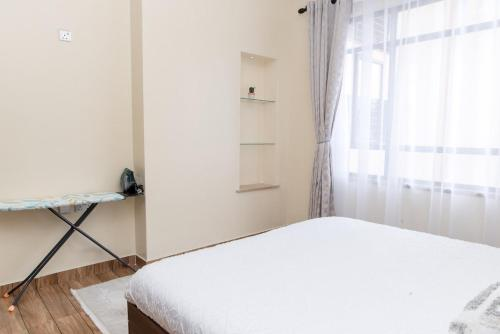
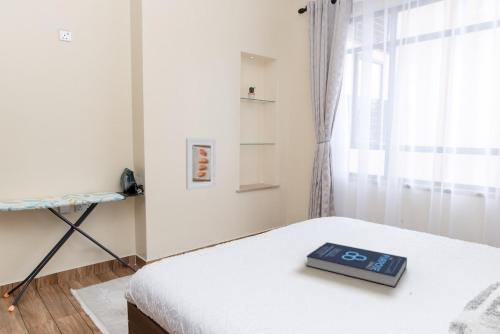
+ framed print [185,138,217,190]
+ book [305,241,408,288]
